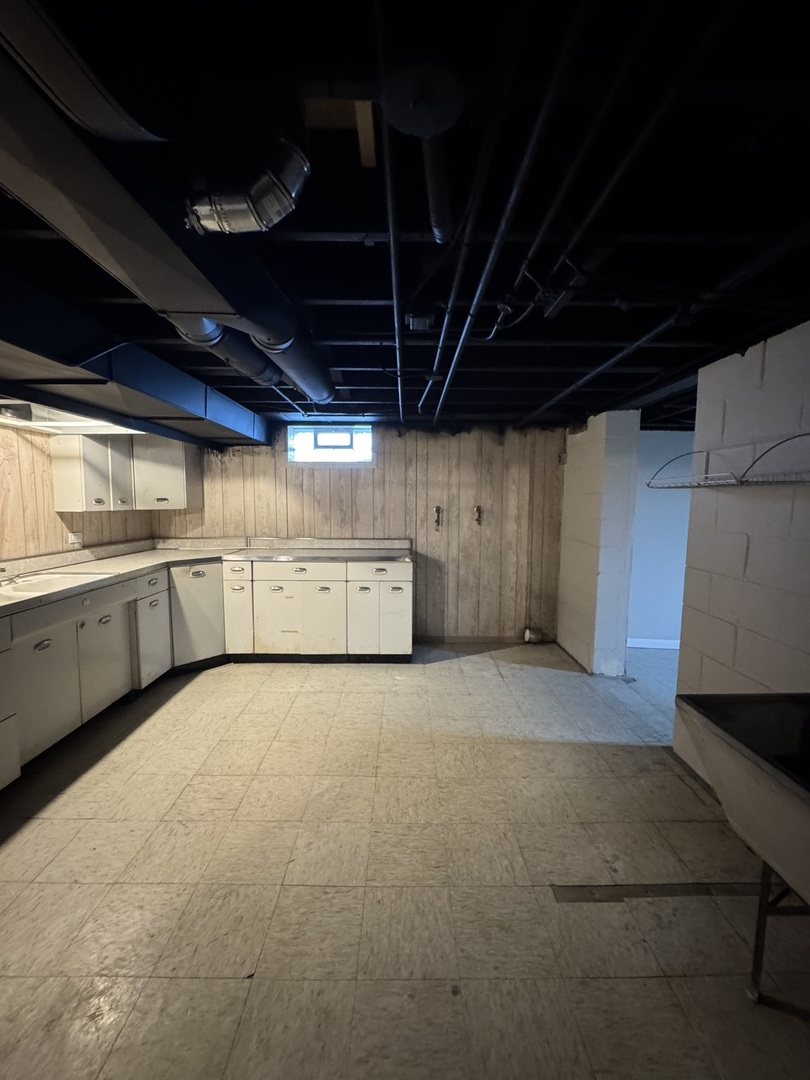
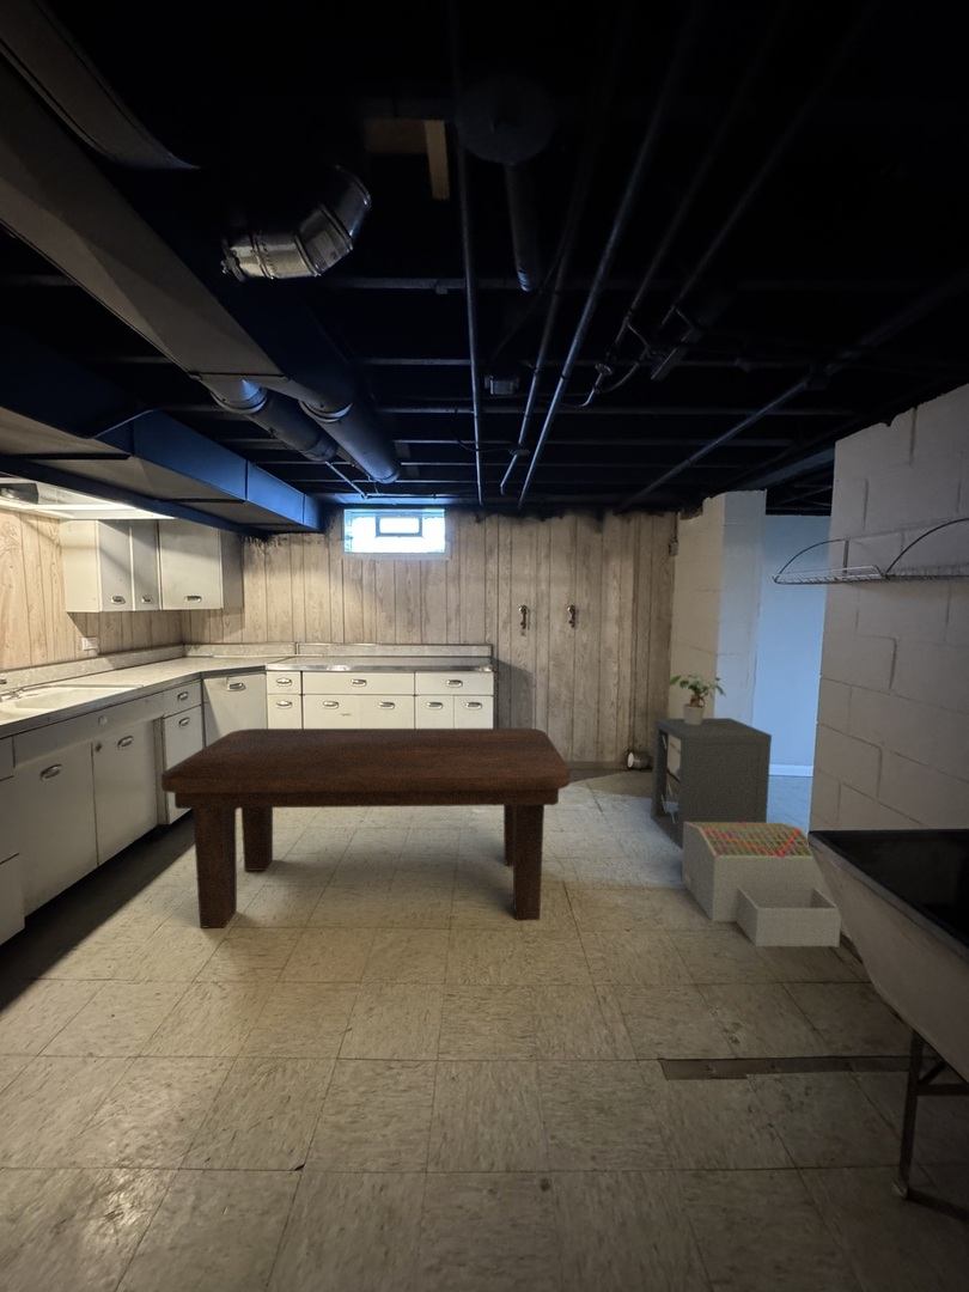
+ architectural model [681,822,842,949]
+ dining table [160,727,572,930]
+ storage cabinet [650,717,773,851]
+ potted plant [666,672,727,725]
